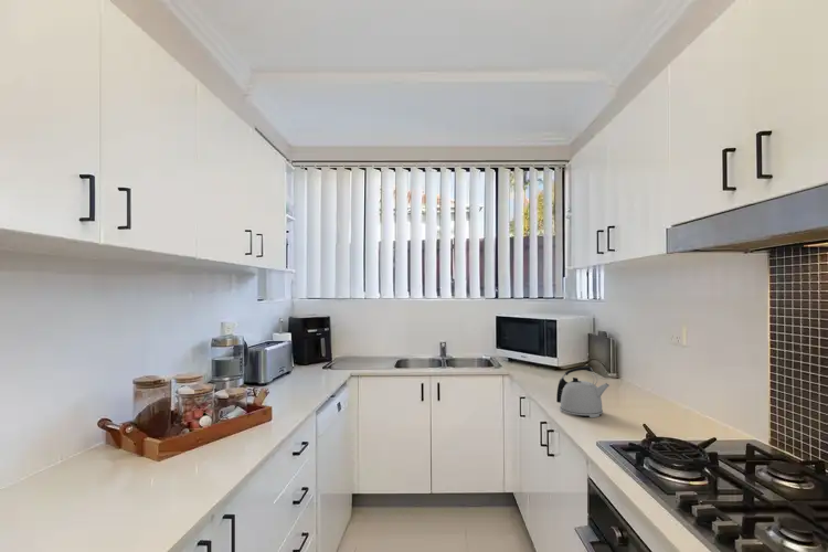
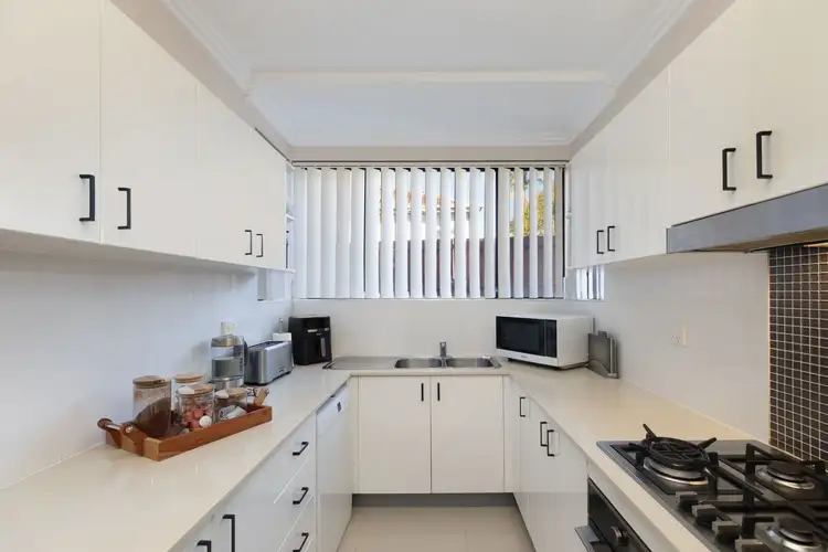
- kettle [555,365,611,418]
